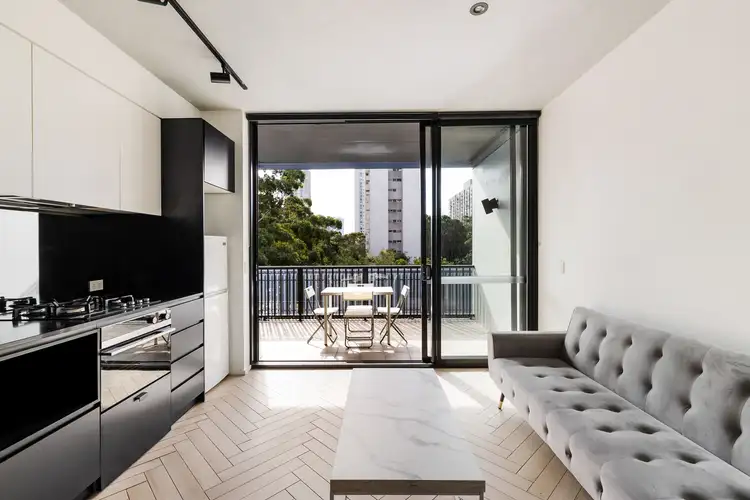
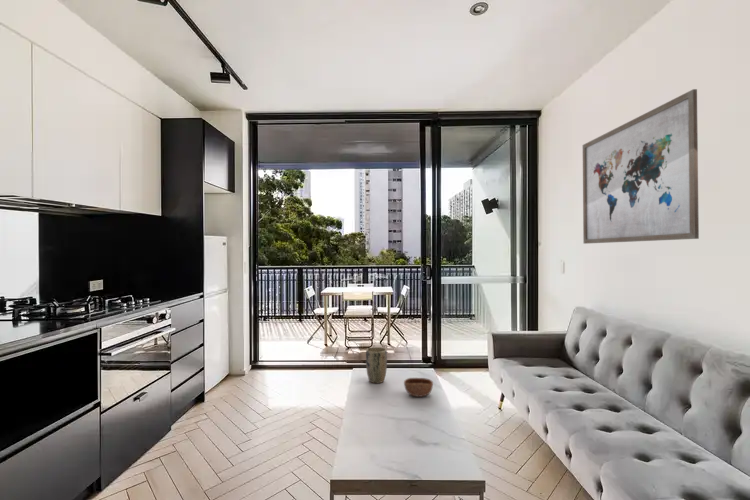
+ wall art [582,88,700,245]
+ plant pot [365,346,388,384]
+ bowl [403,377,434,398]
